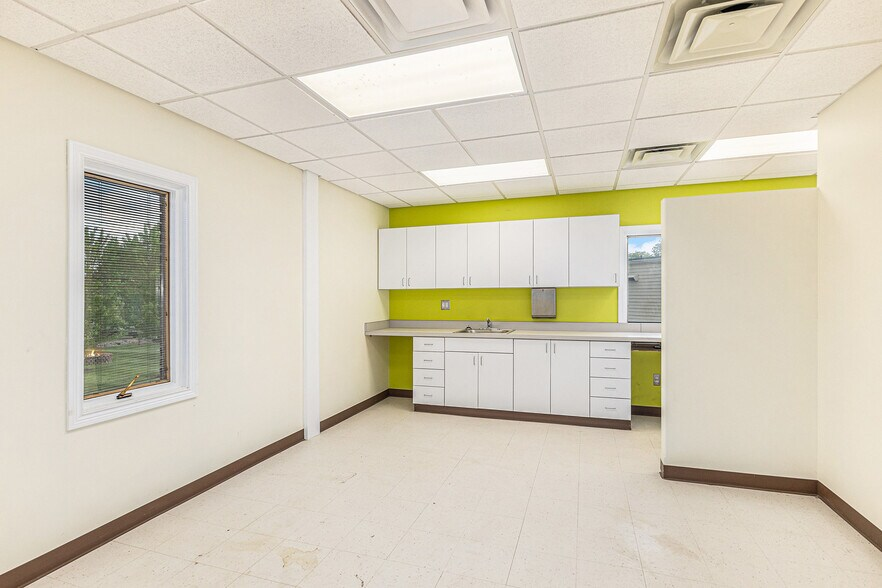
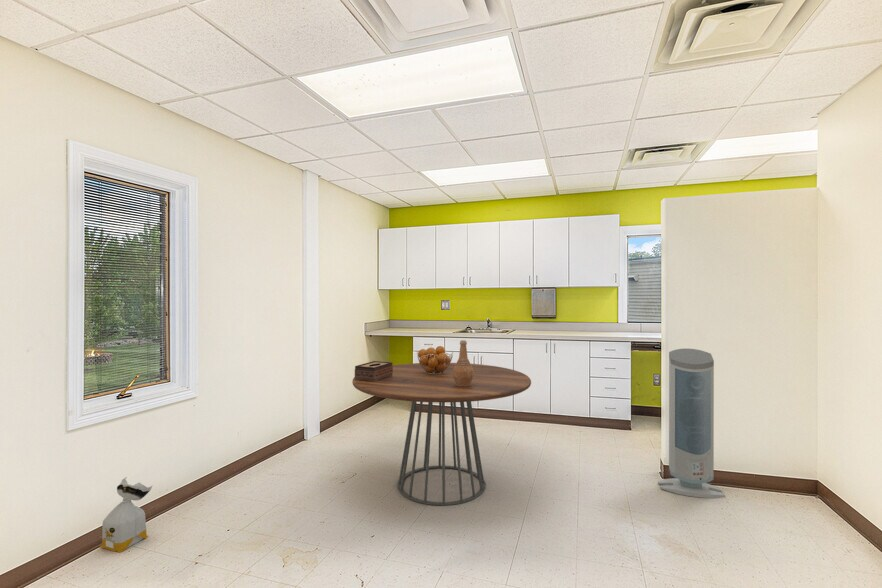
+ bag [99,476,153,553]
+ dining table [351,362,532,506]
+ tissue box [354,360,393,382]
+ air purifier [657,348,726,499]
+ vase [453,339,474,387]
+ fruit basket [416,345,454,375]
